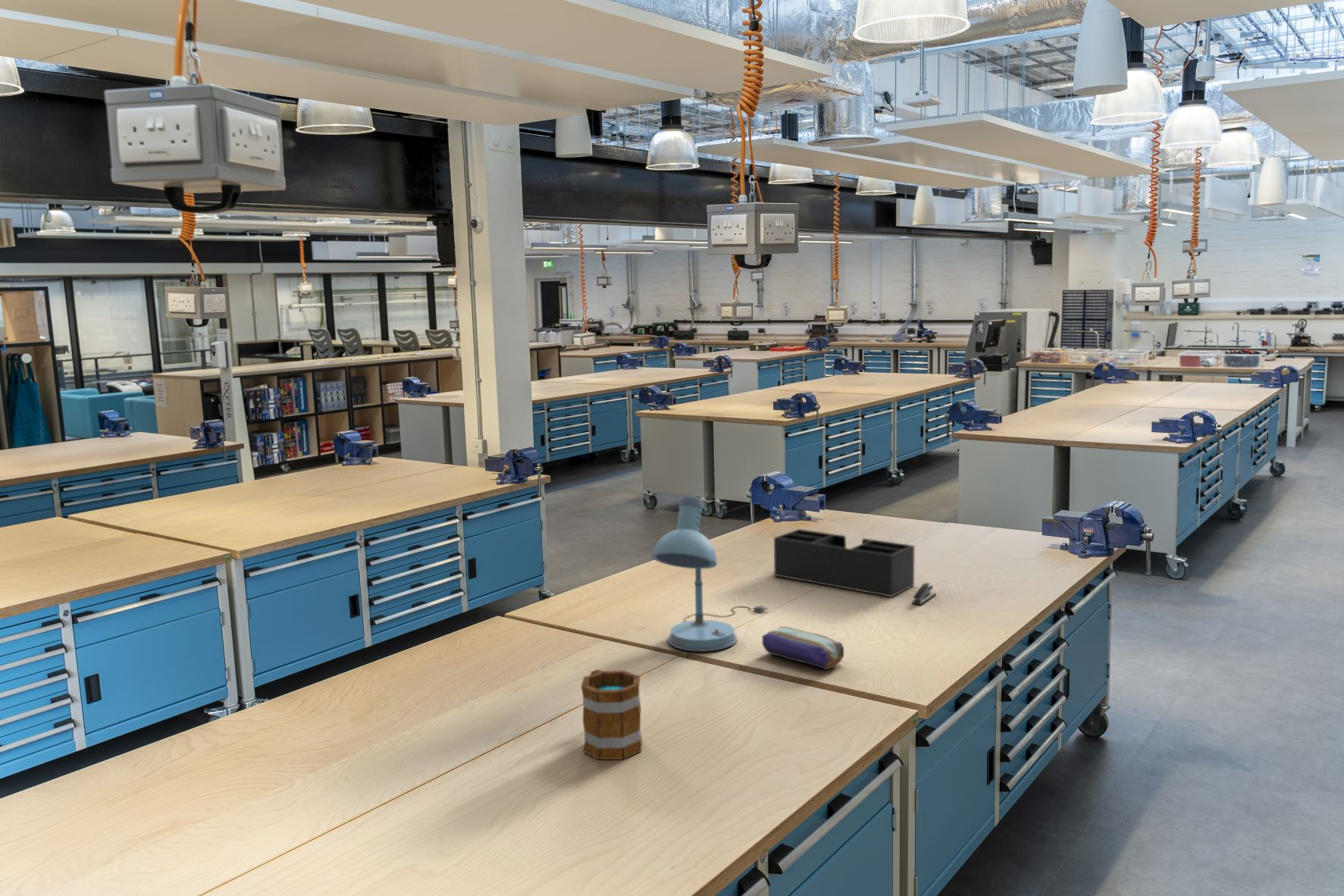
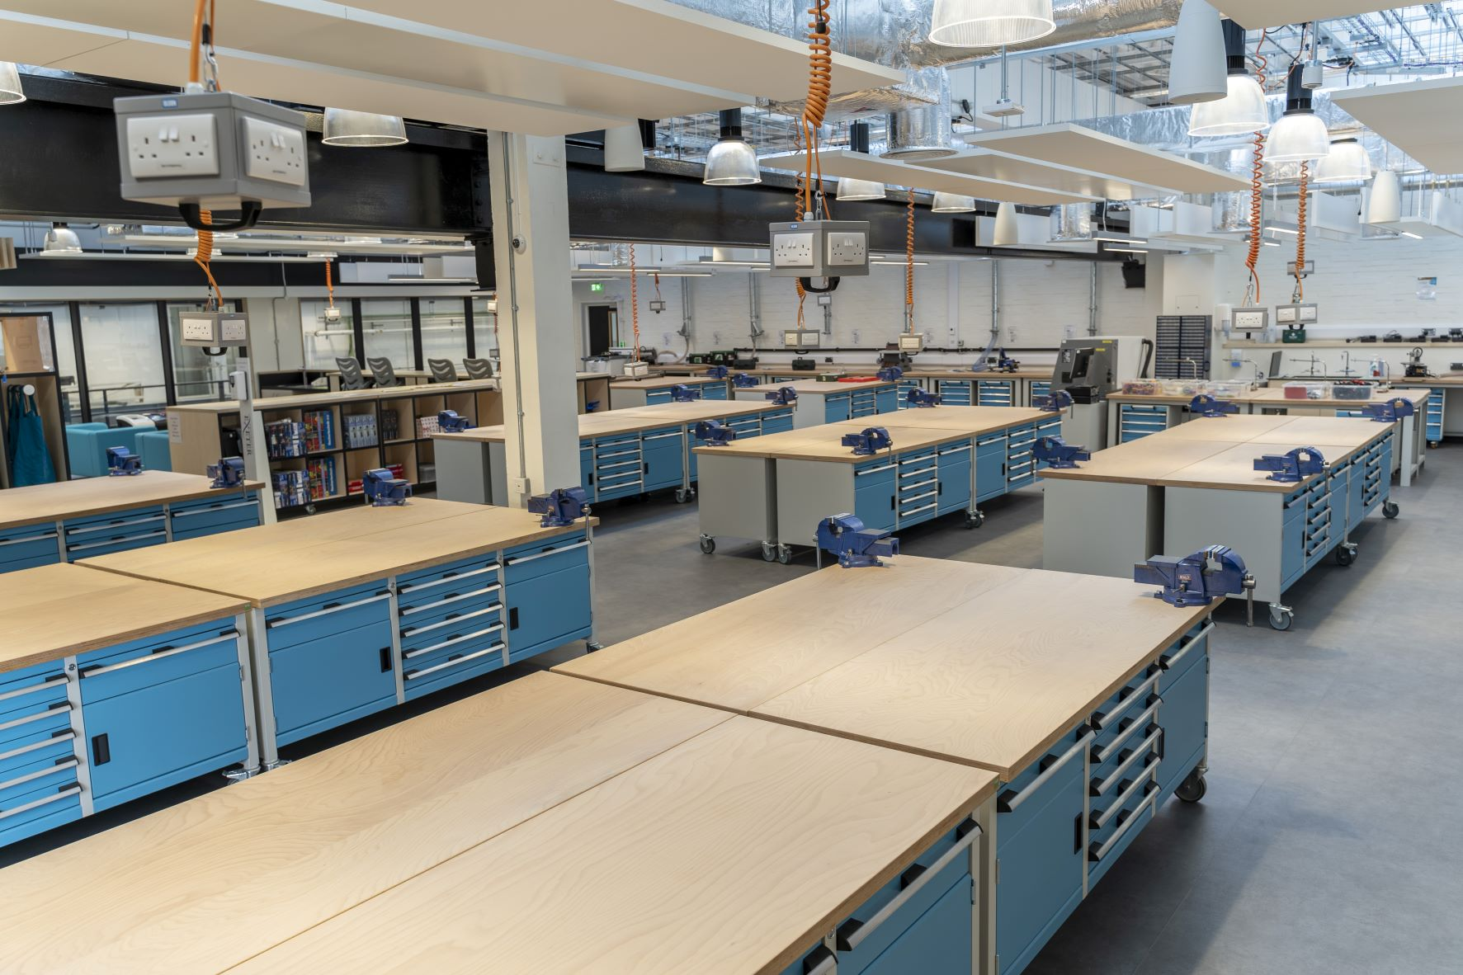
- stapler [911,582,937,606]
- desk organizer [773,528,915,598]
- mug [581,669,643,760]
- desk lamp [651,495,769,652]
- pencil case [761,625,844,670]
